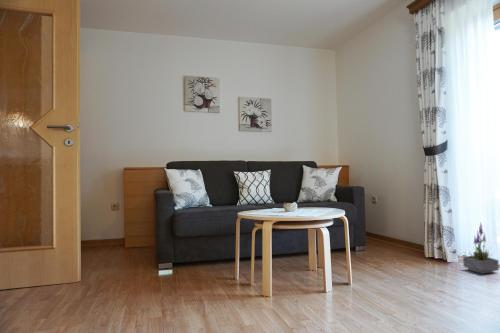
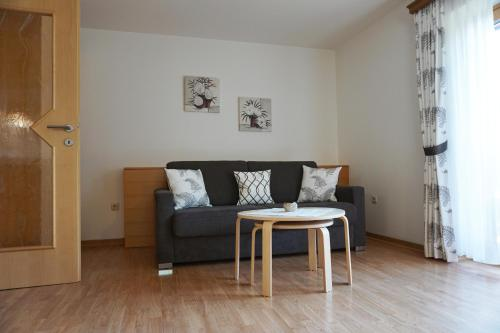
- potted plant [462,222,500,275]
